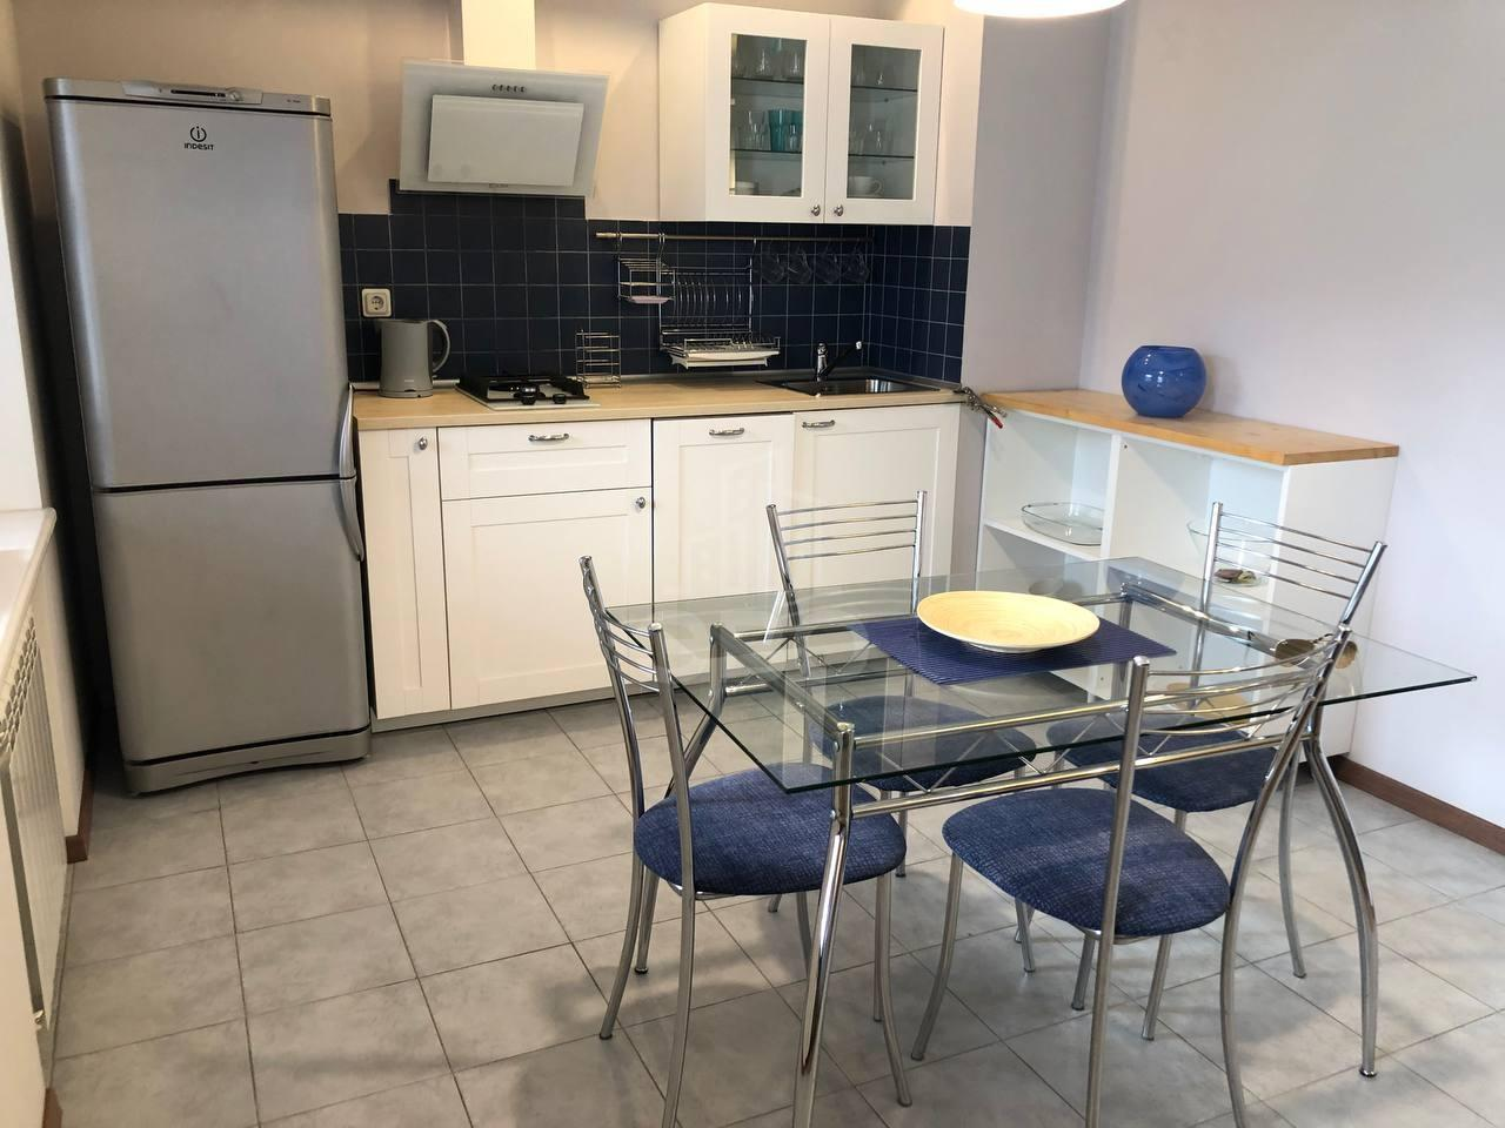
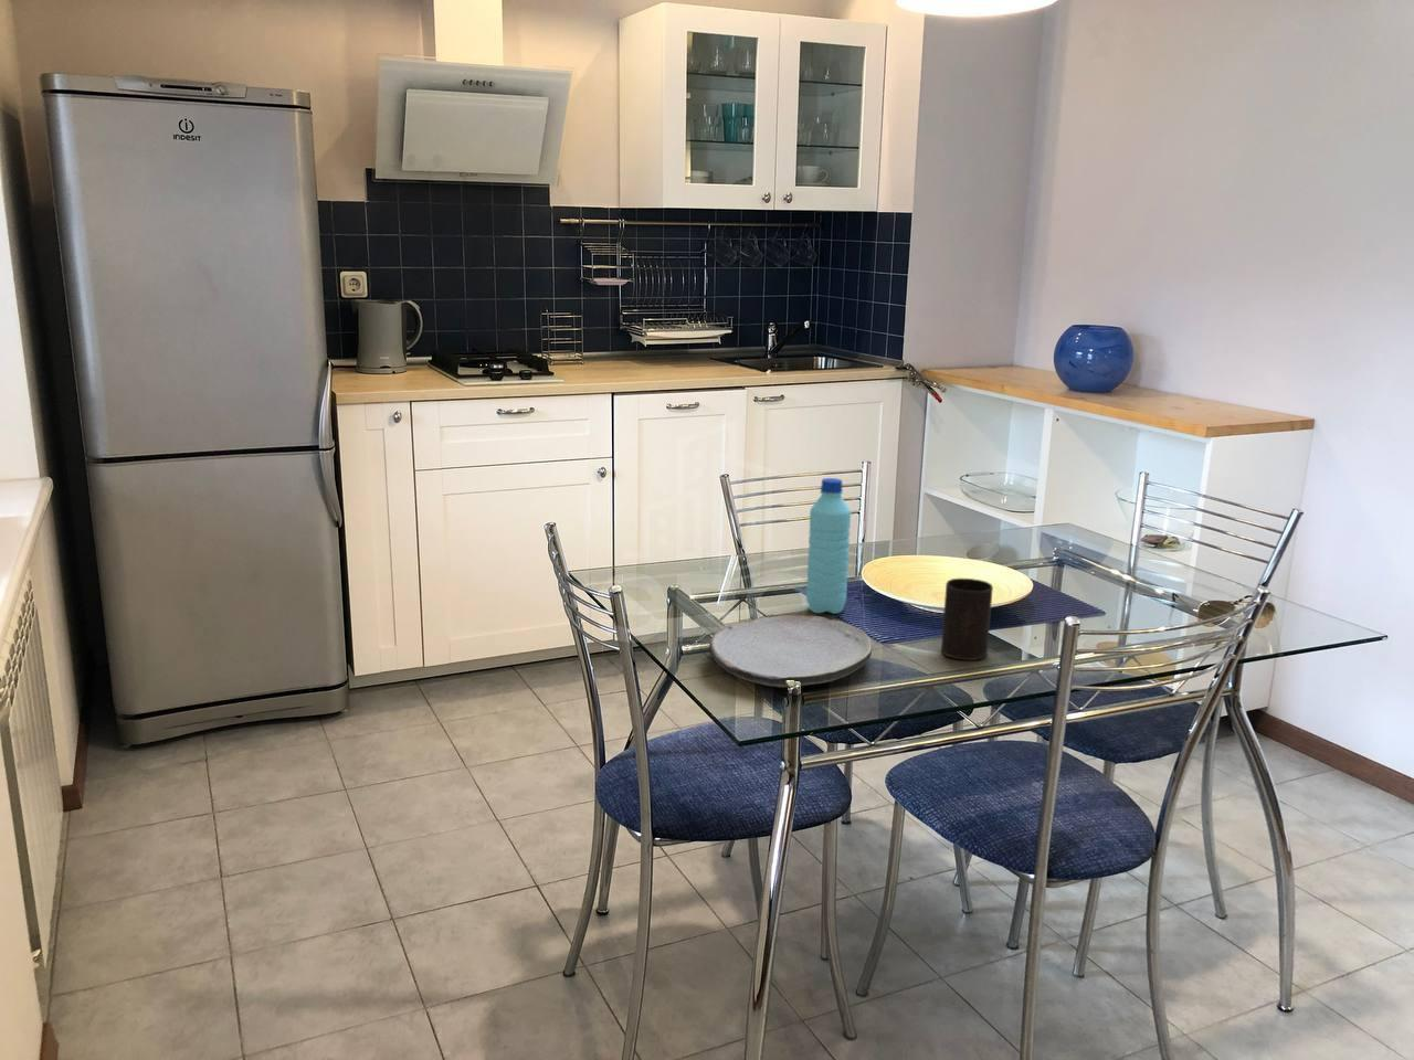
+ plate [708,614,873,688]
+ cup [940,578,994,661]
+ water bottle [805,477,852,615]
